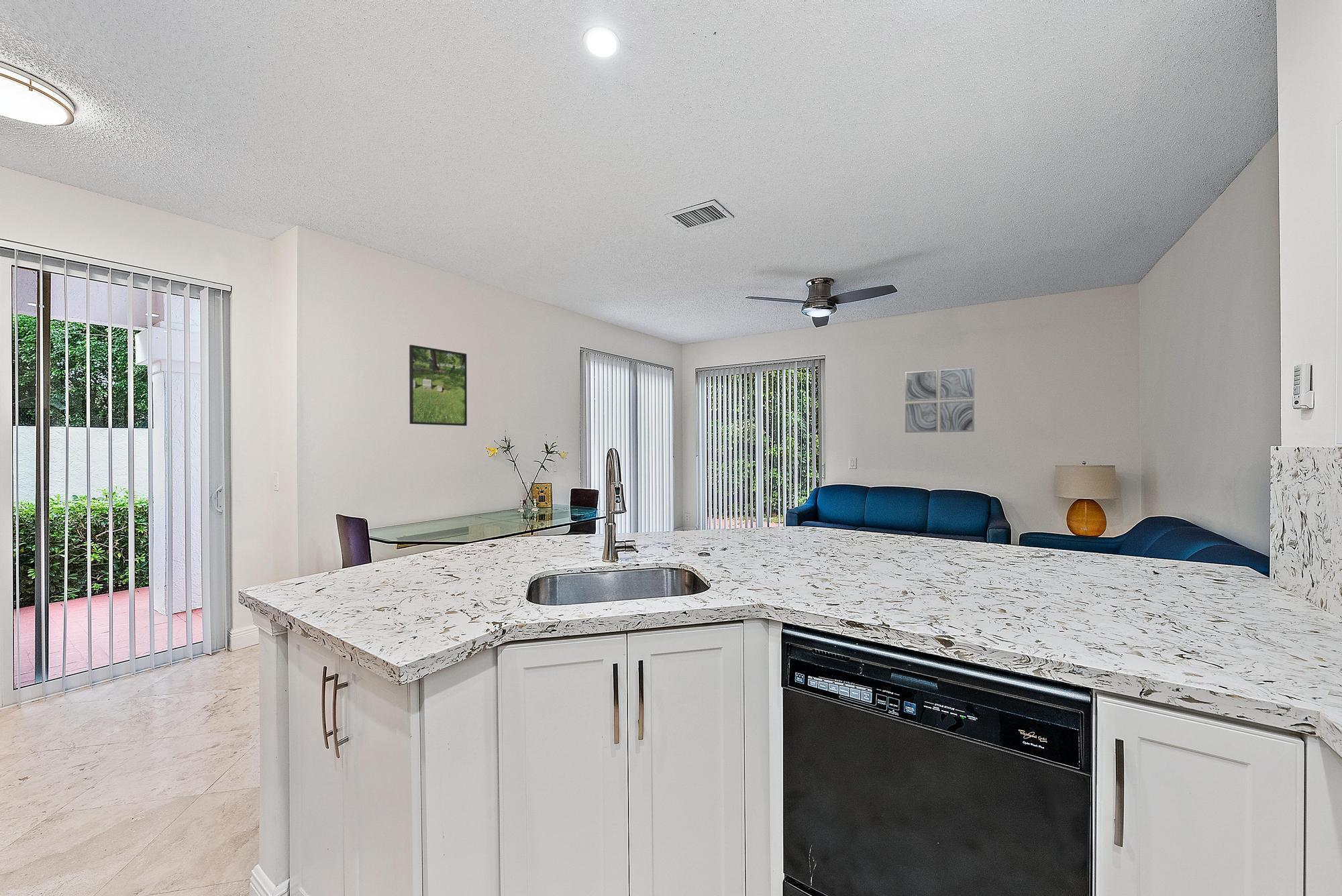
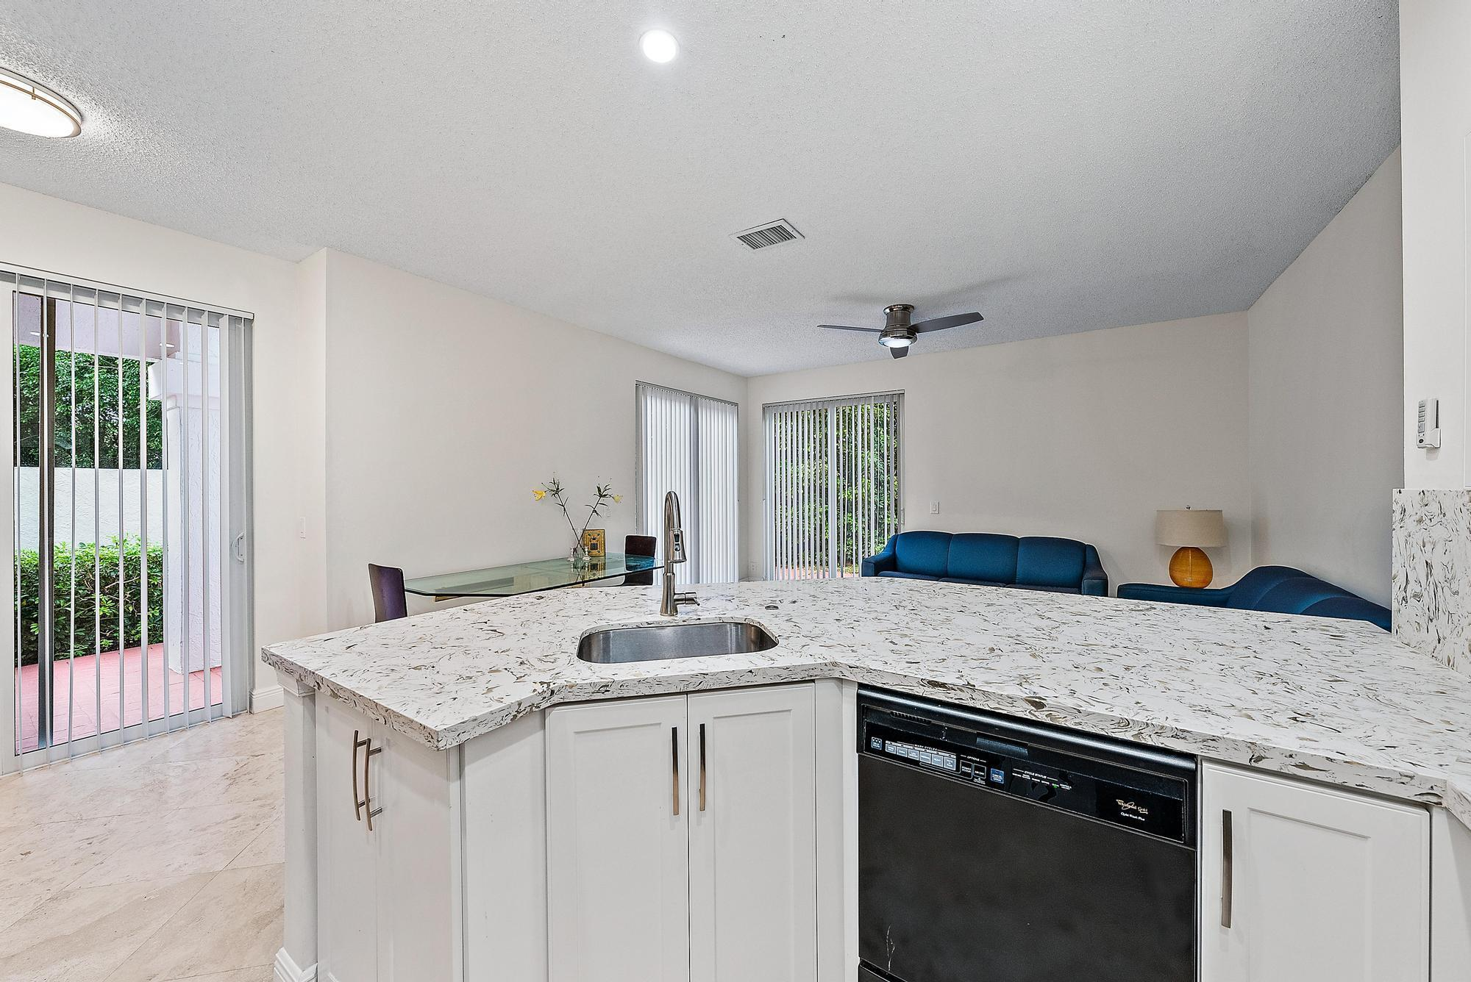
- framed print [409,344,468,427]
- wall art [905,367,975,433]
